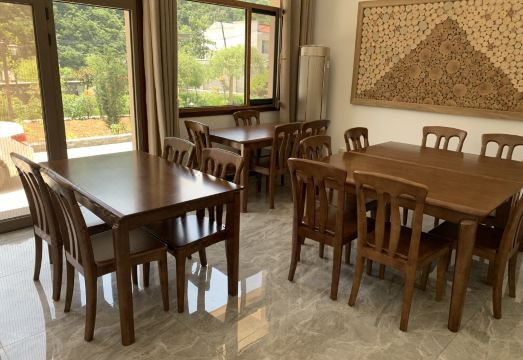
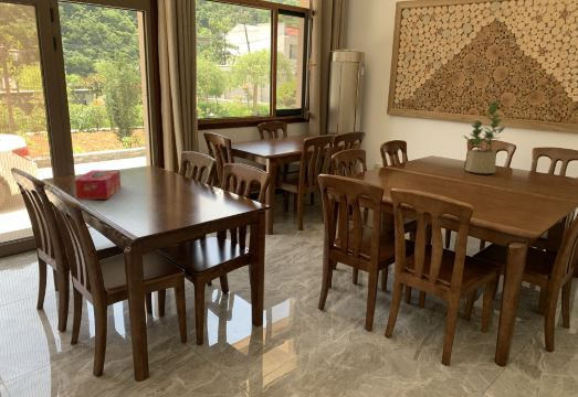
+ potted plant [462,99,506,174]
+ tissue box [74,169,122,201]
